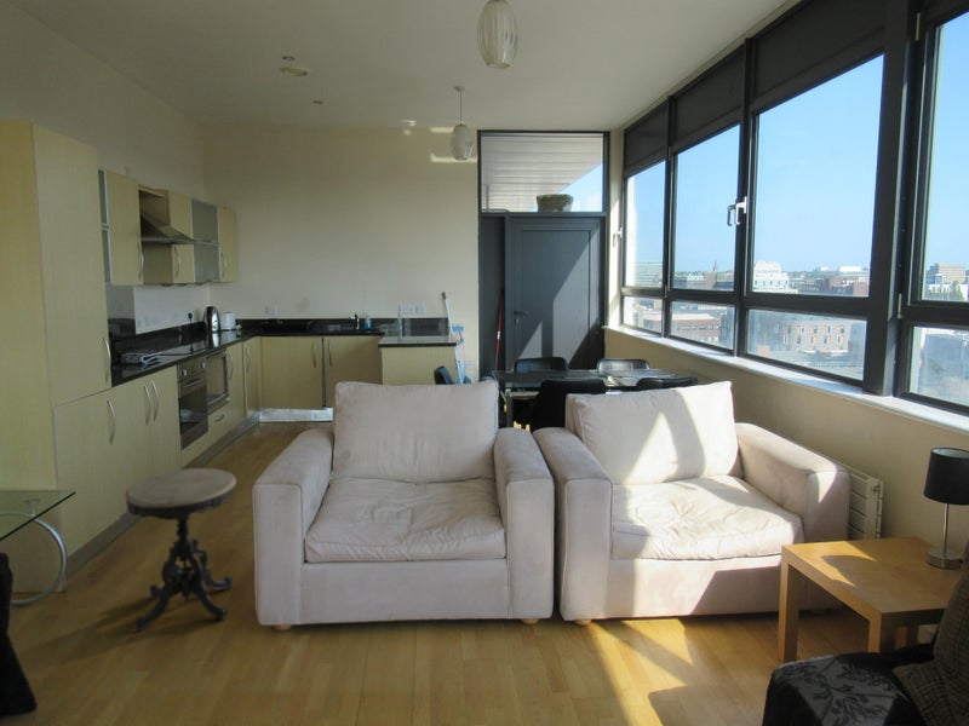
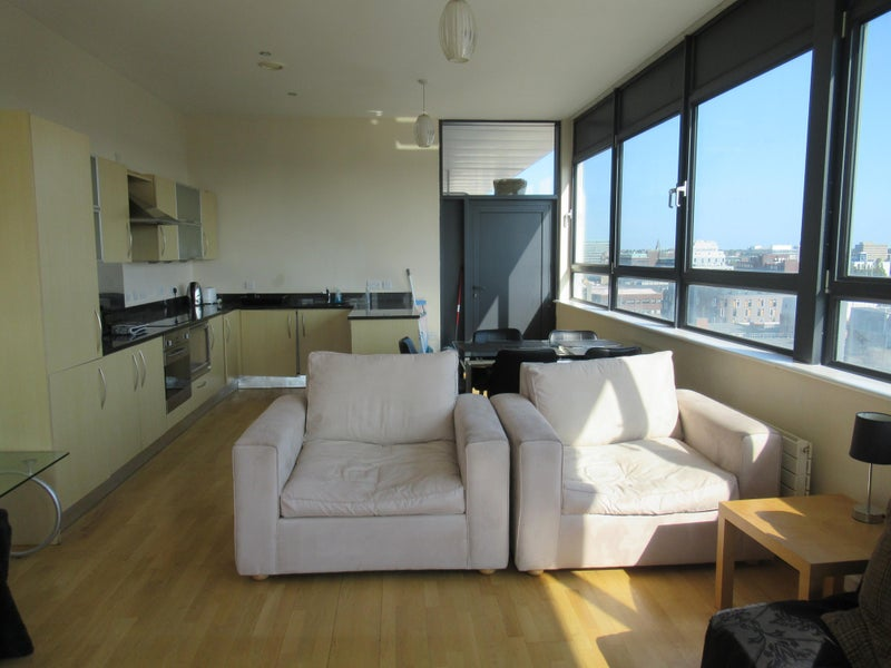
- side table [124,467,237,632]
